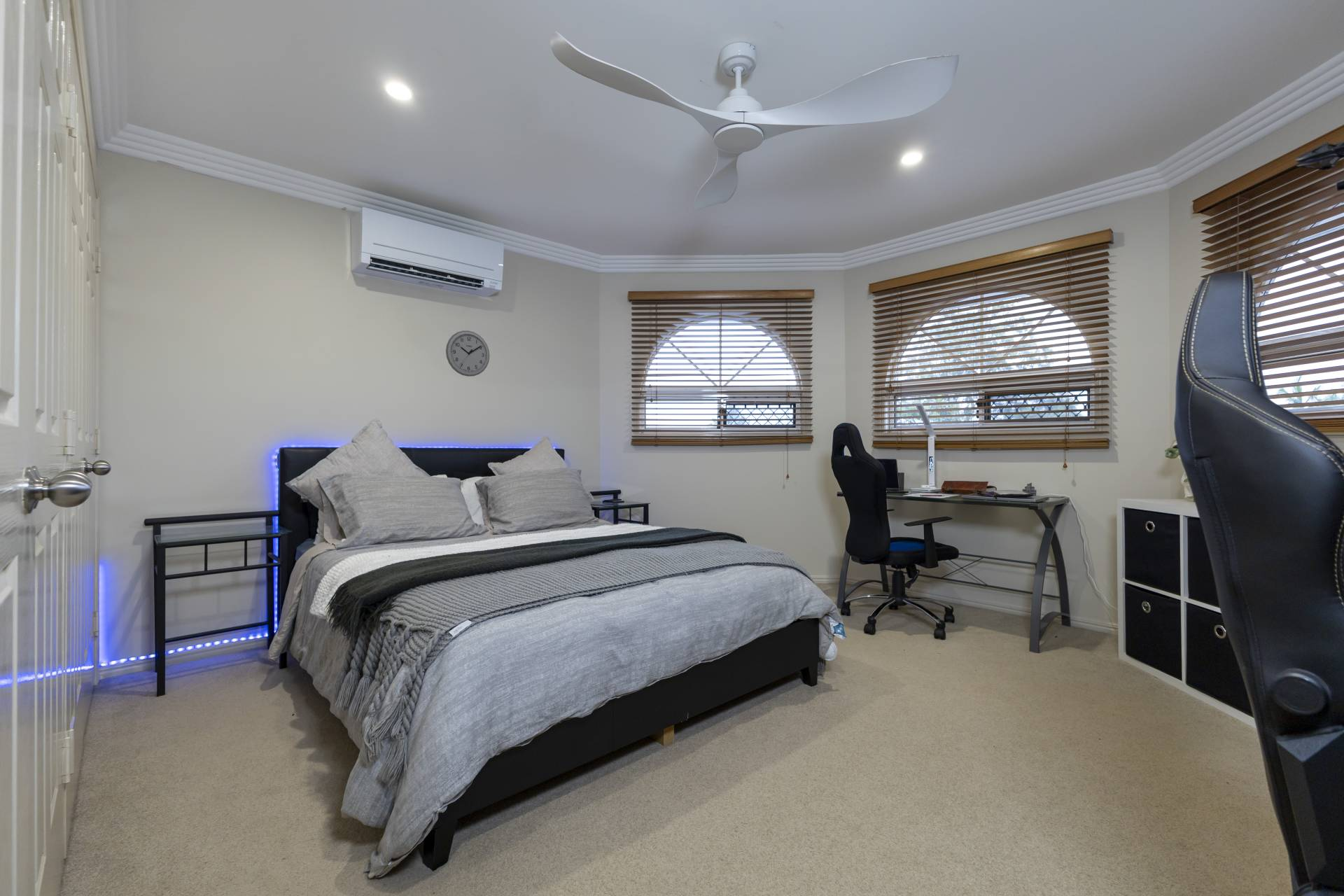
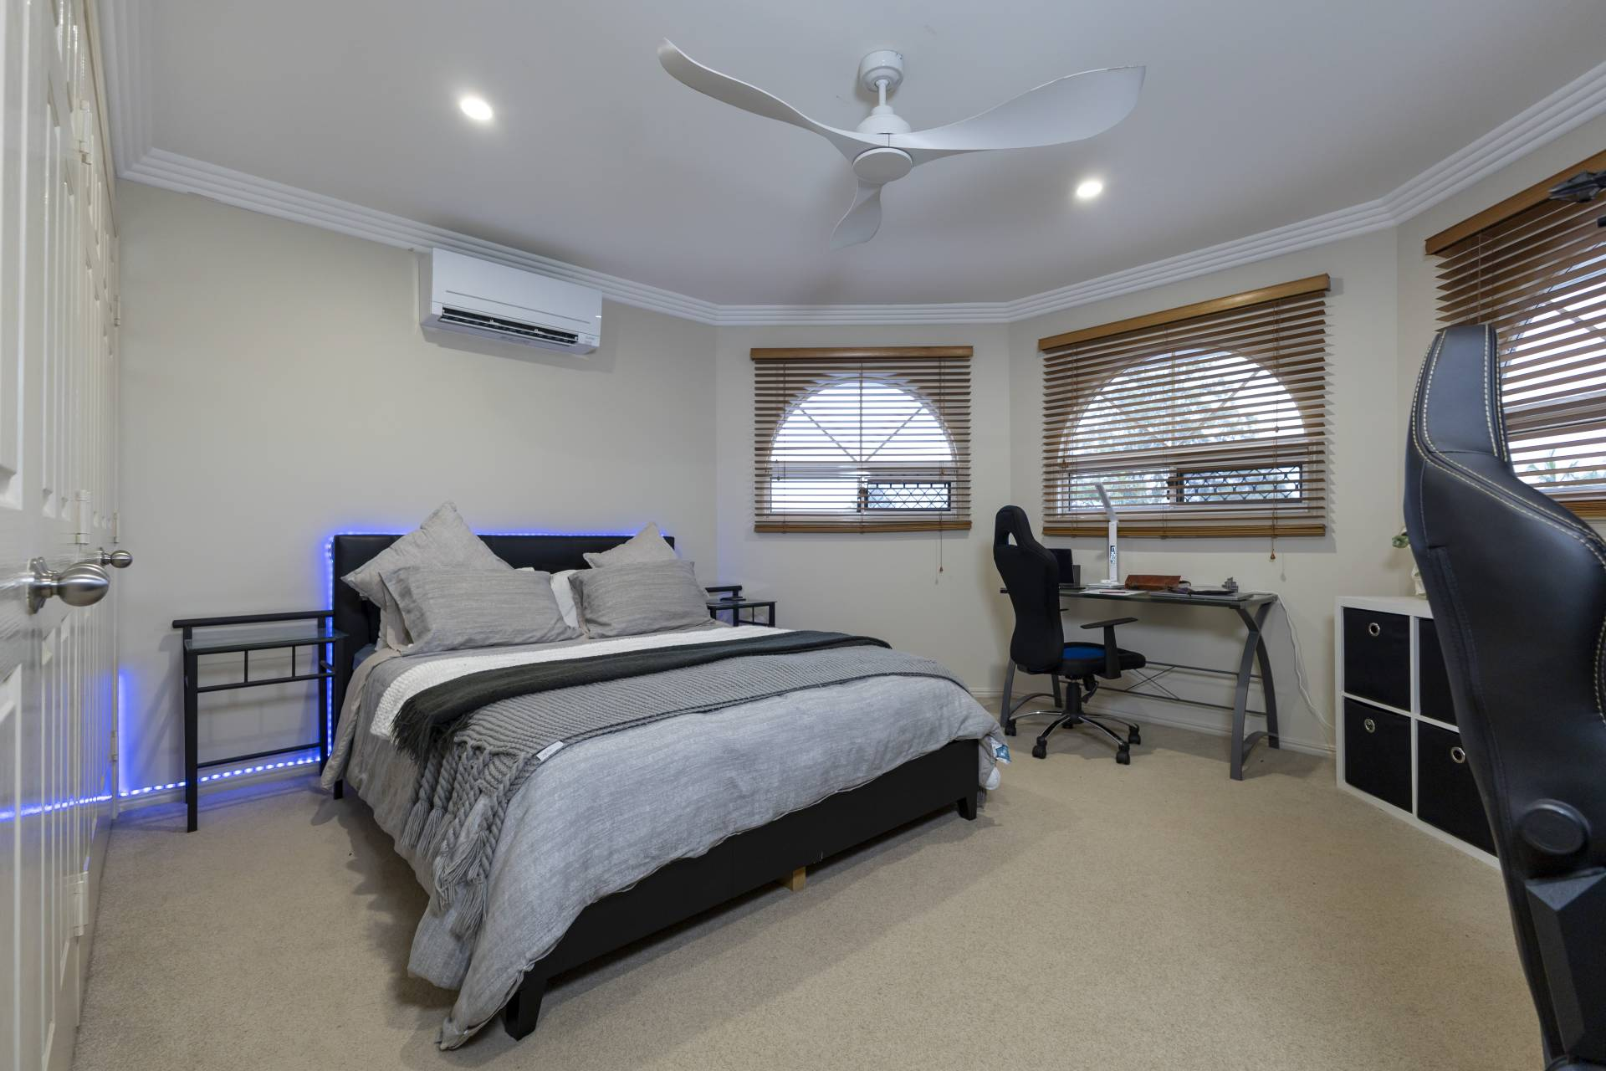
- wall clock [445,330,490,377]
